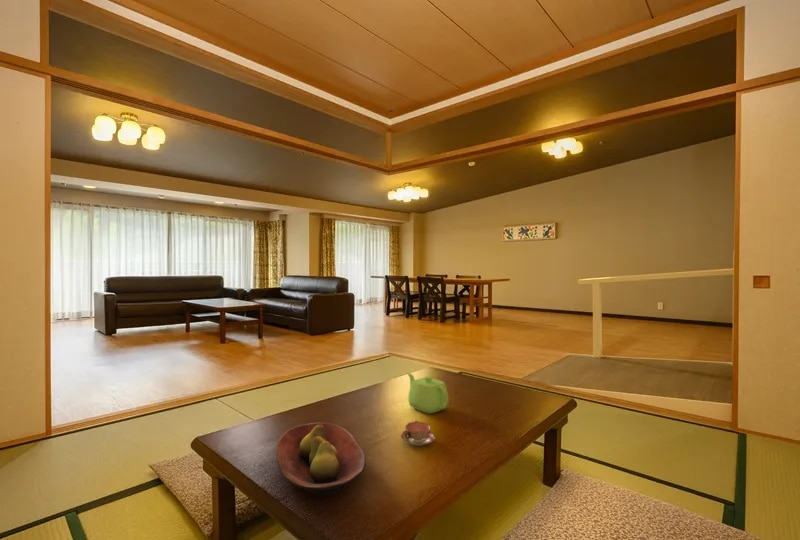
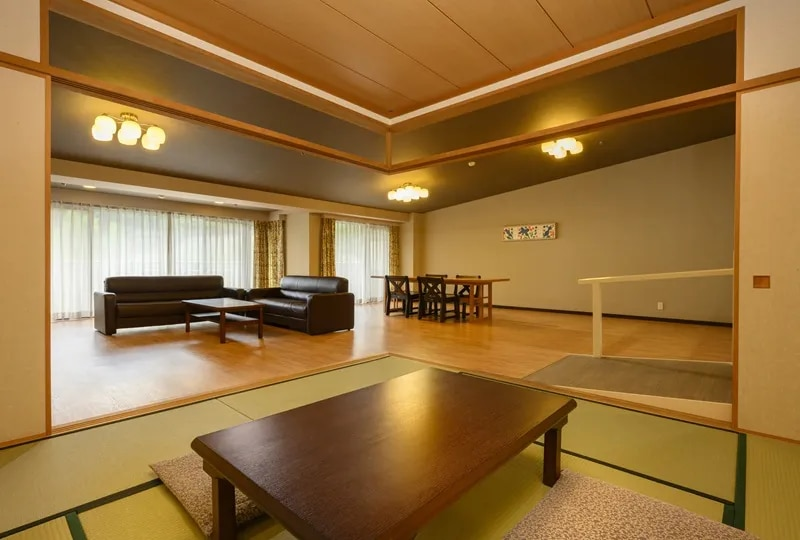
- fruit bowl [276,422,367,497]
- teacup [400,420,436,447]
- teapot [406,372,449,415]
